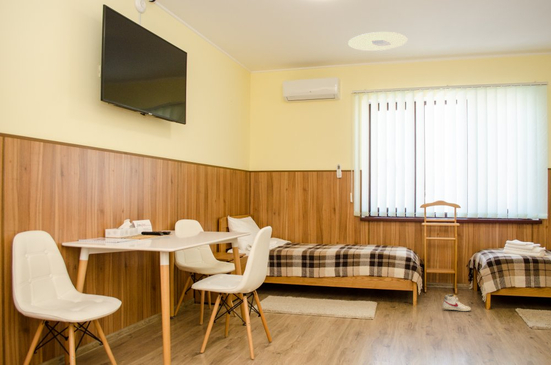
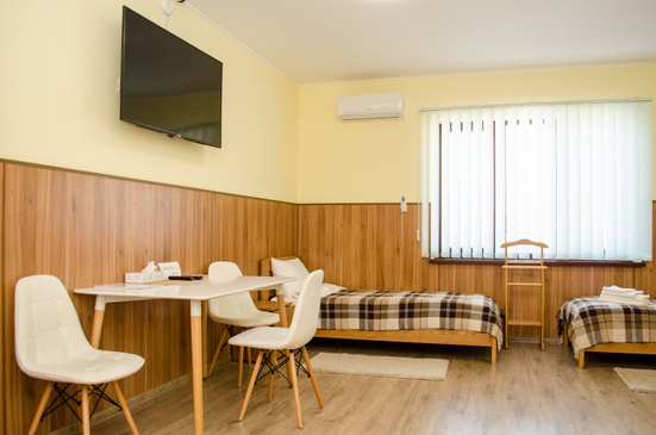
- shoe [441,293,472,312]
- ceiling light [347,31,408,52]
